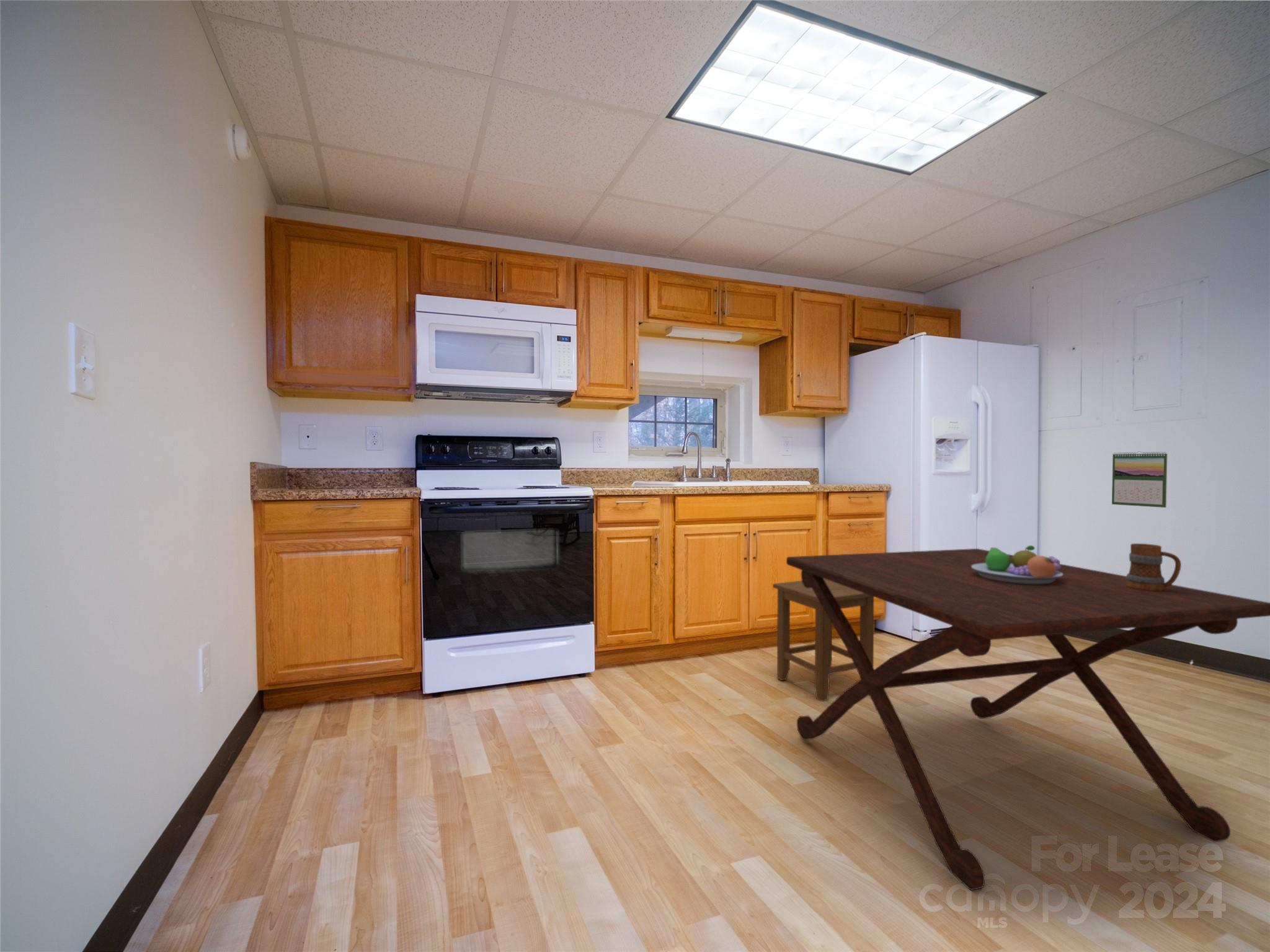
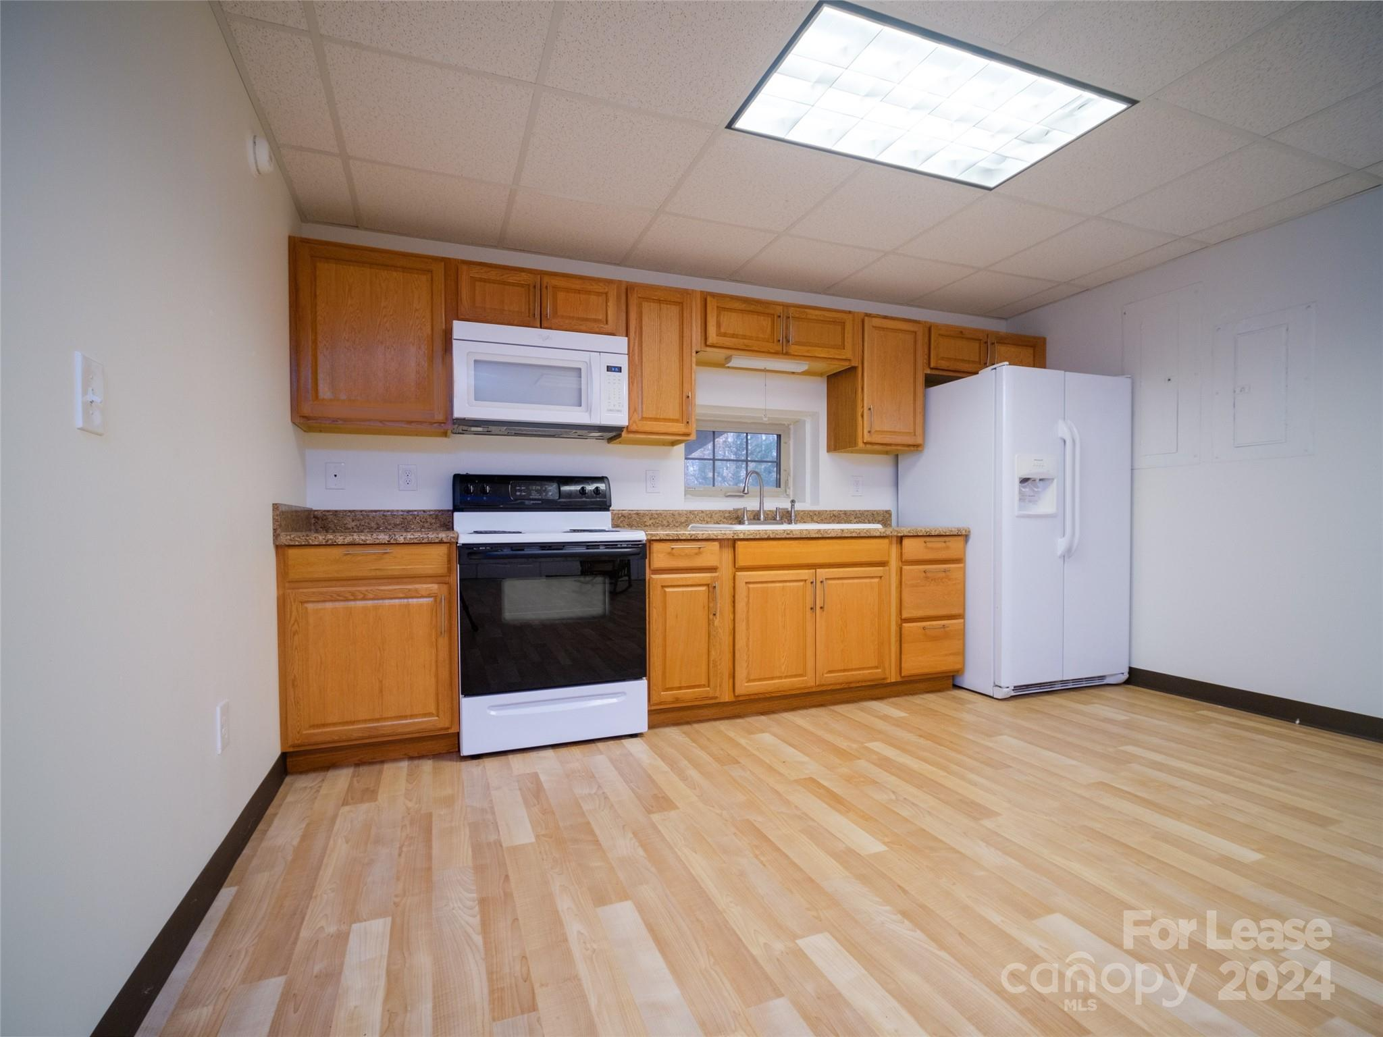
- stool [772,578,874,702]
- calendar [1111,451,1168,508]
- mug [1126,543,1182,591]
- fruit bowl [972,545,1063,584]
- side table [786,548,1270,891]
